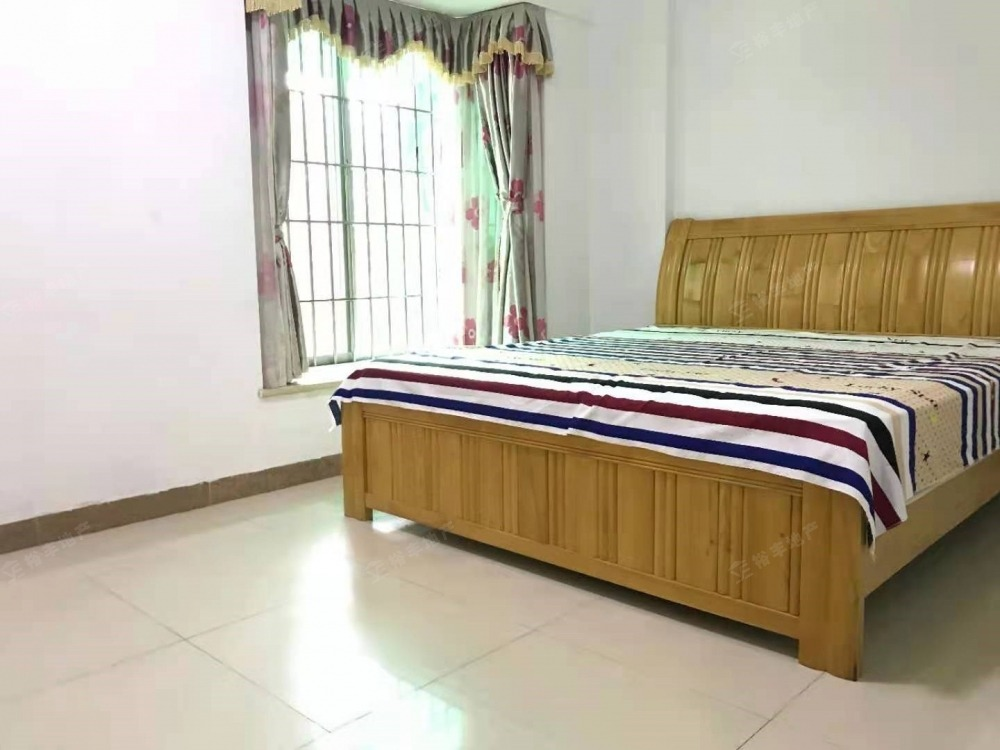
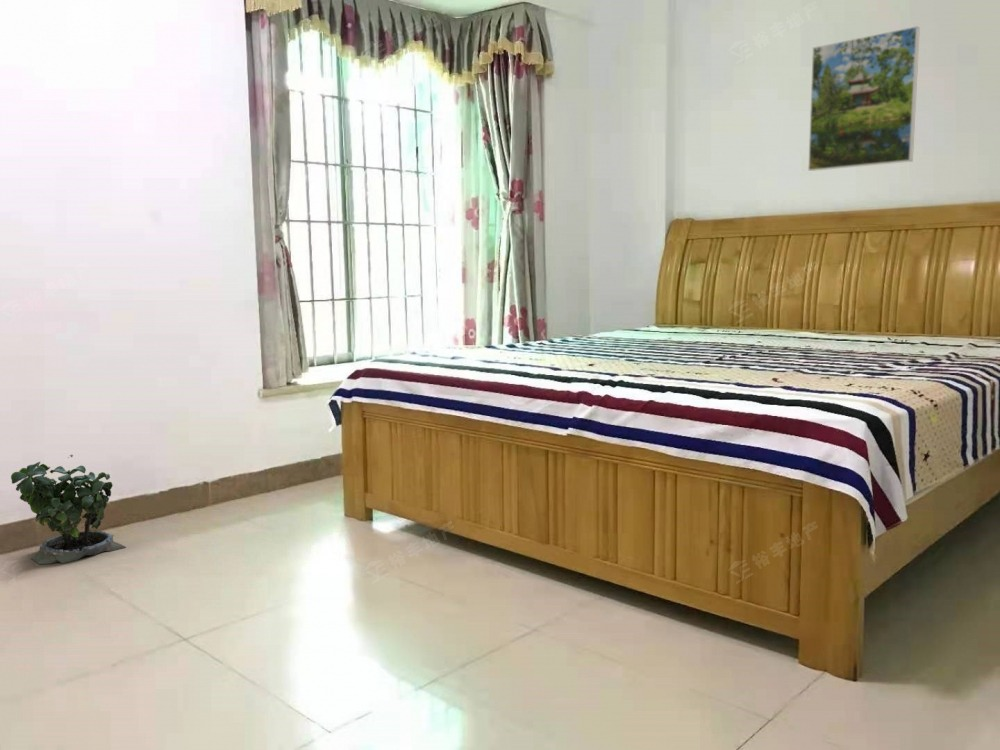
+ potted plant [10,454,126,565]
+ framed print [807,25,921,172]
